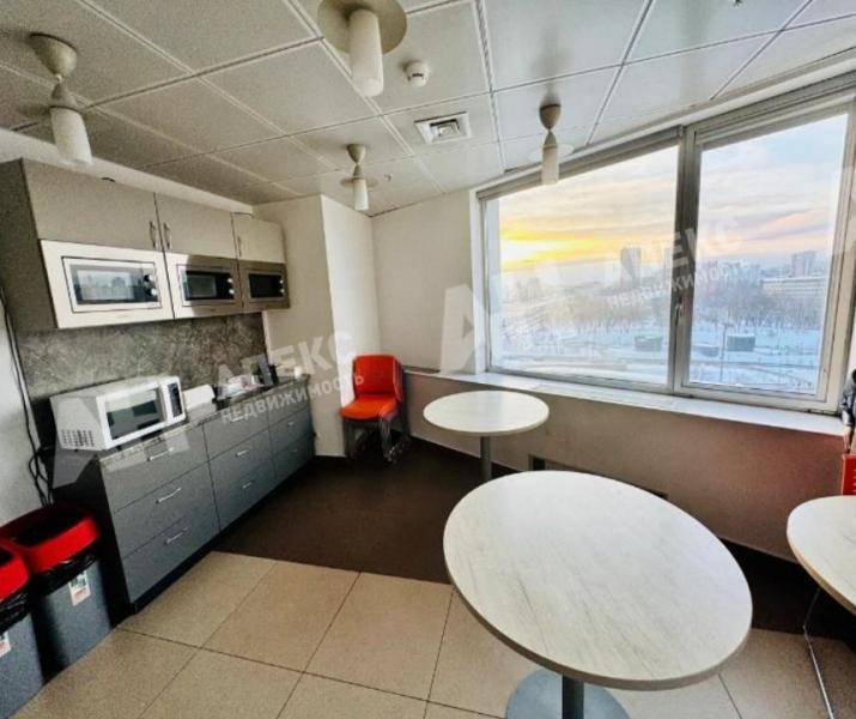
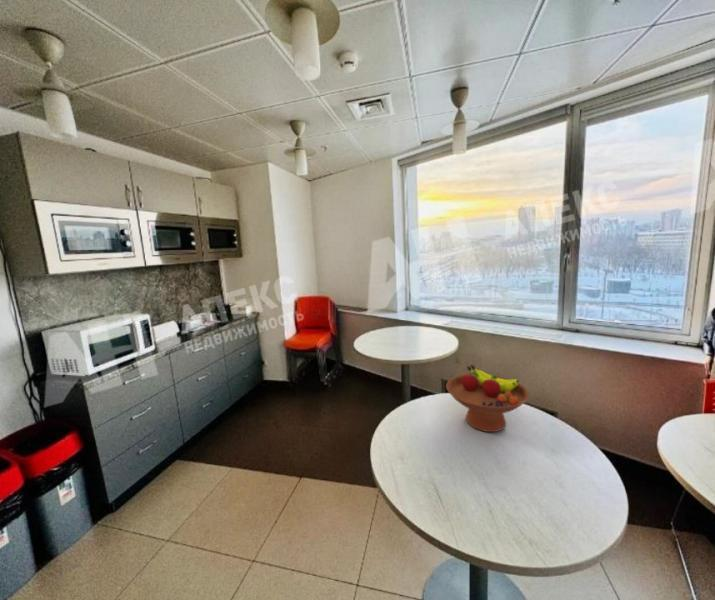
+ fruit bowl [445,364,530,433]
